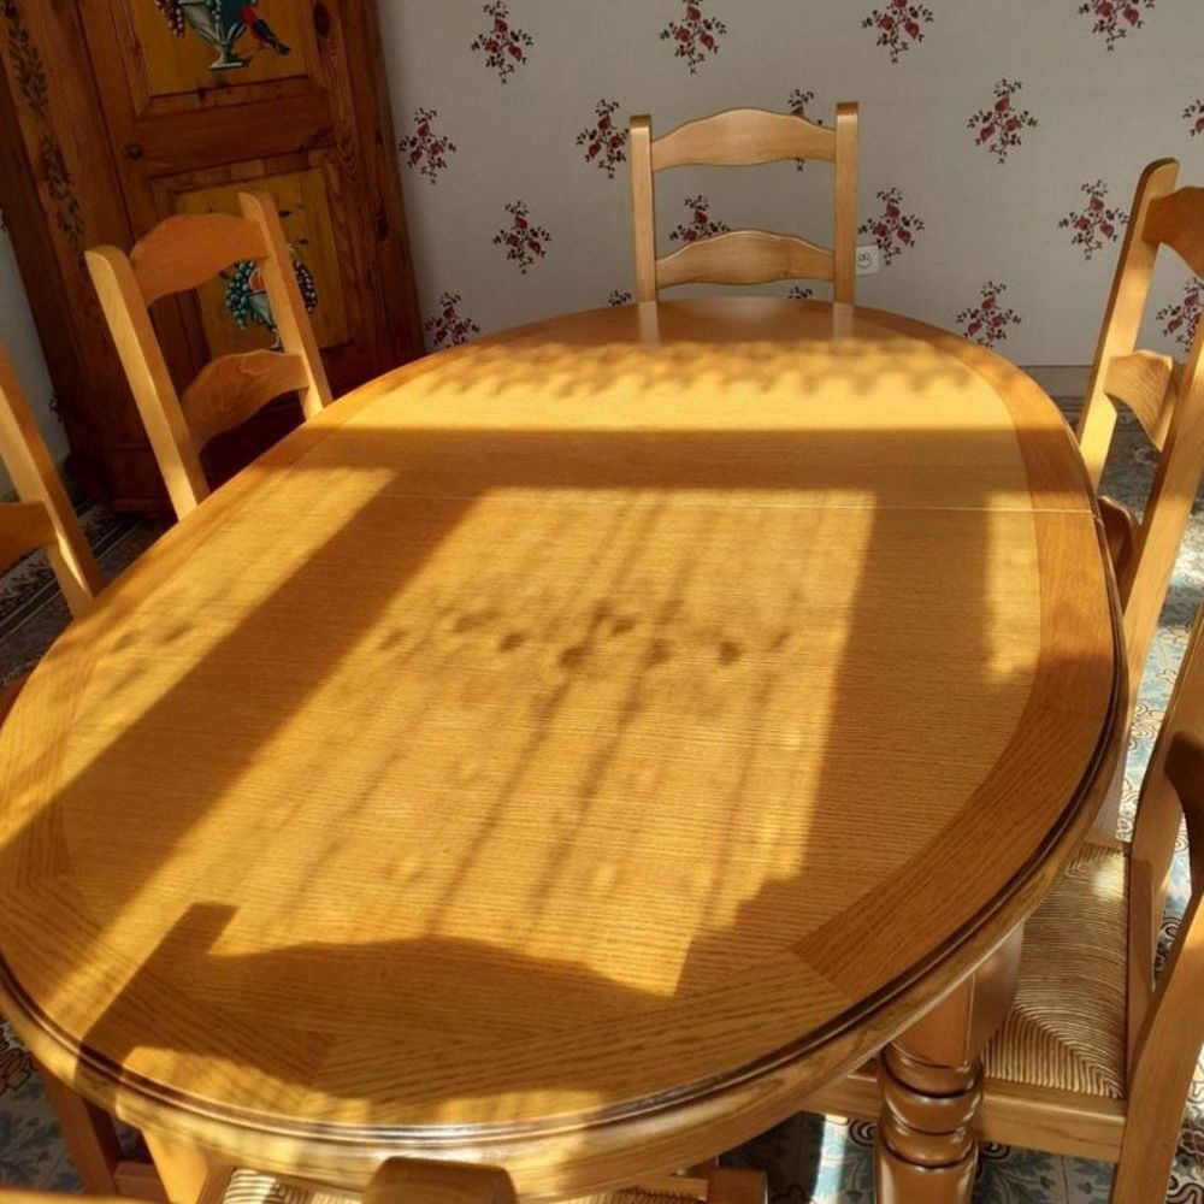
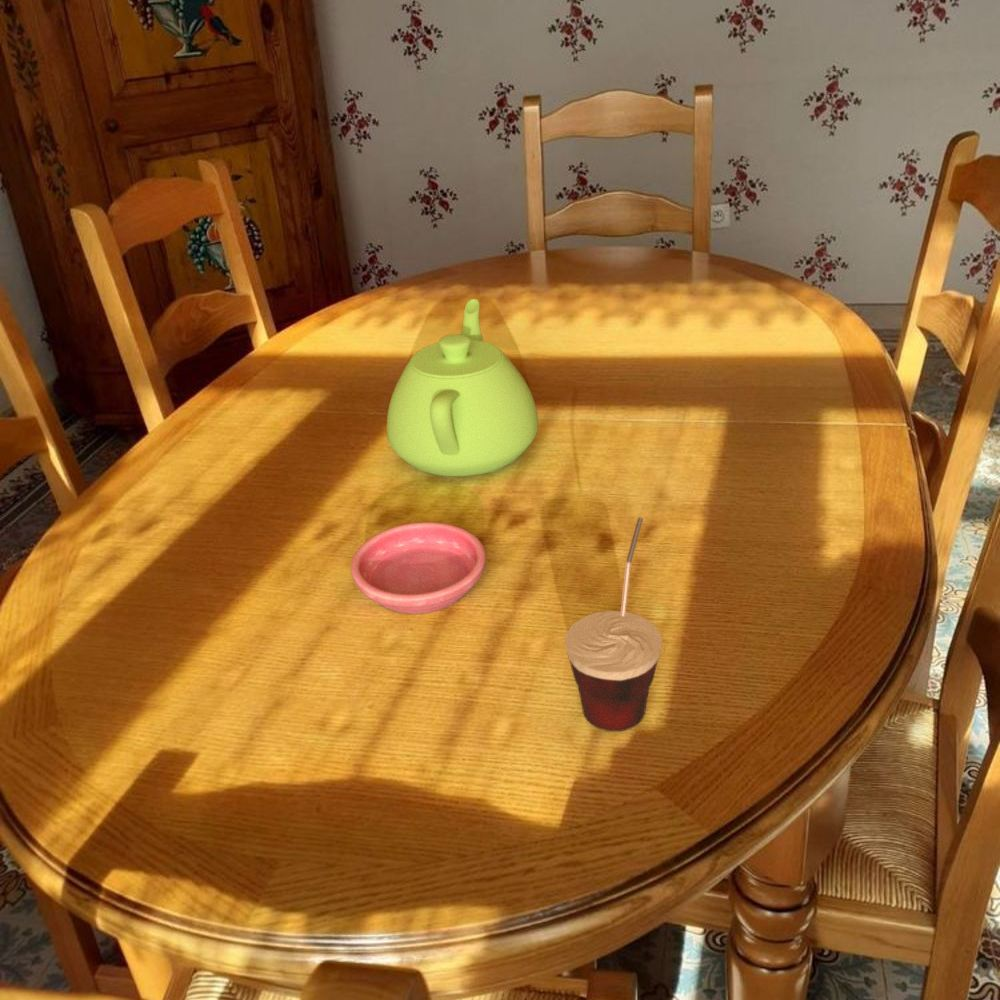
+ saucer [350,521,487,615]
+ cup [564,516,663,732]
+ teapot [386,297,539,478]
